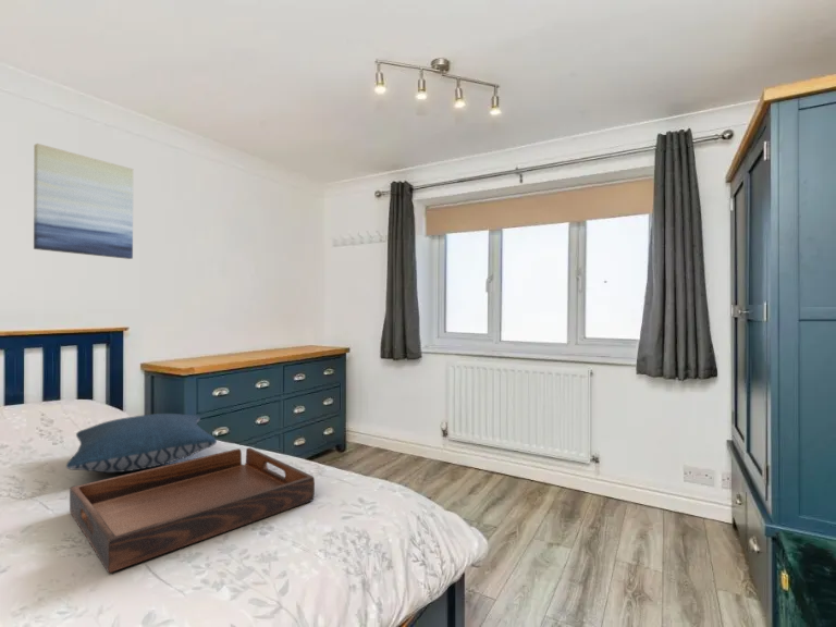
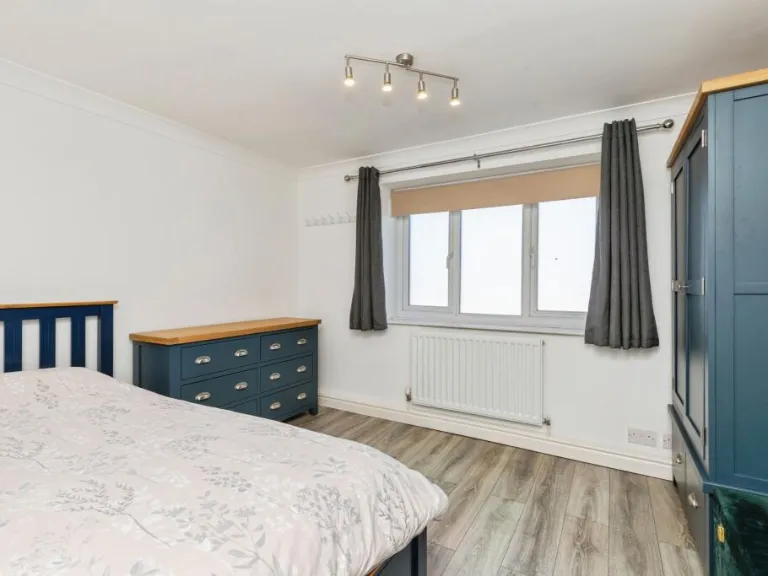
- serving tray [69,446,316,574]
- pillow [65,413,218,474]
- wall art [33,143,134,260]
